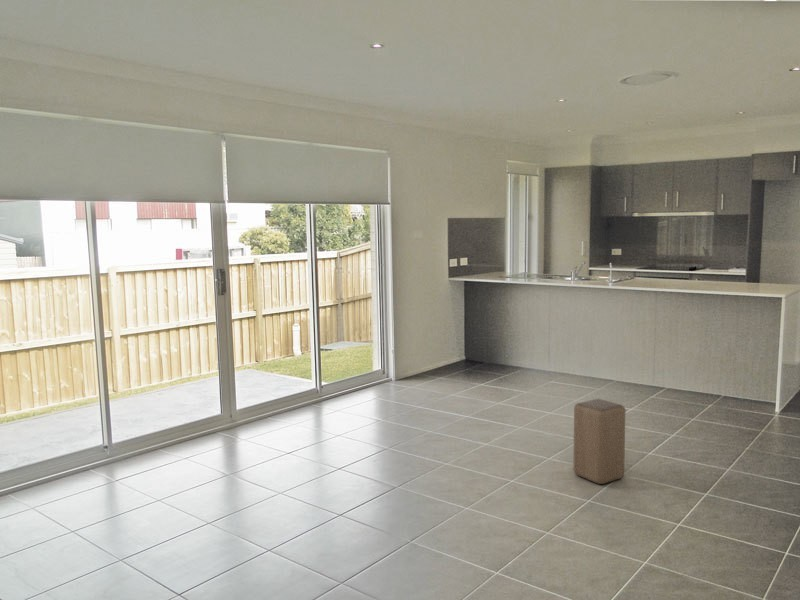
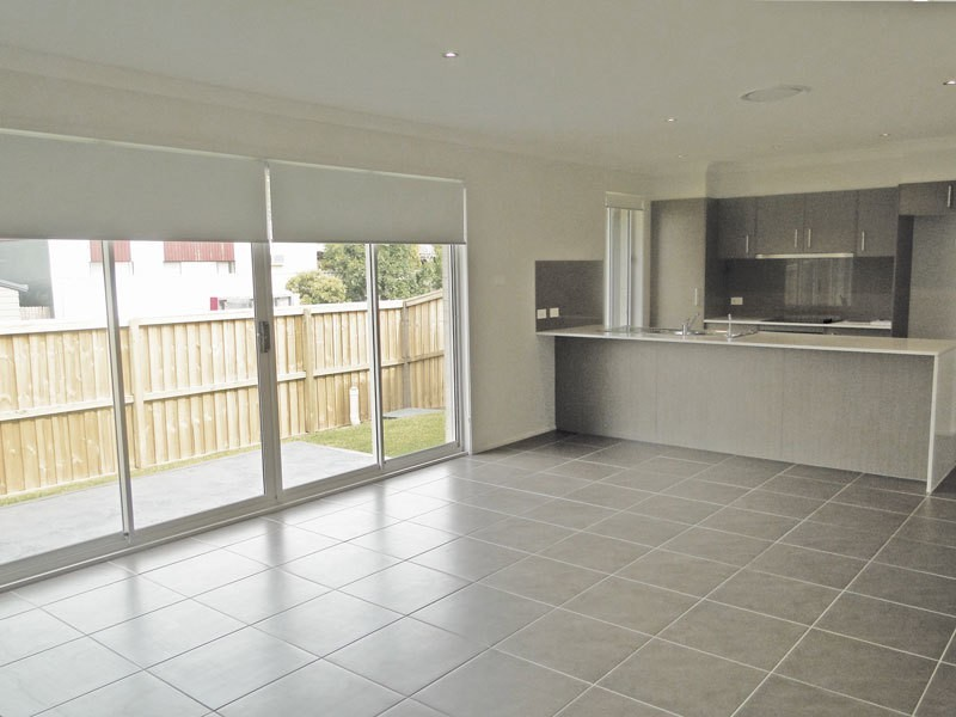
- stool [572,398,626,485]
